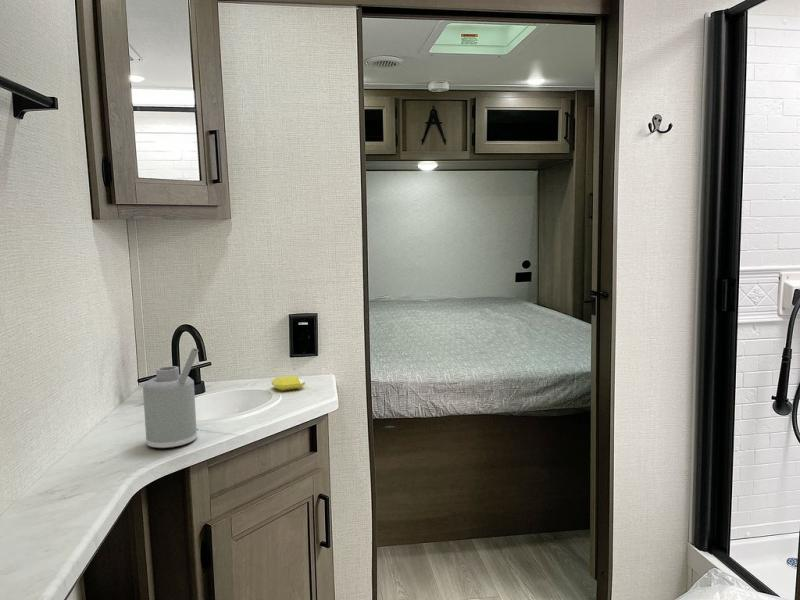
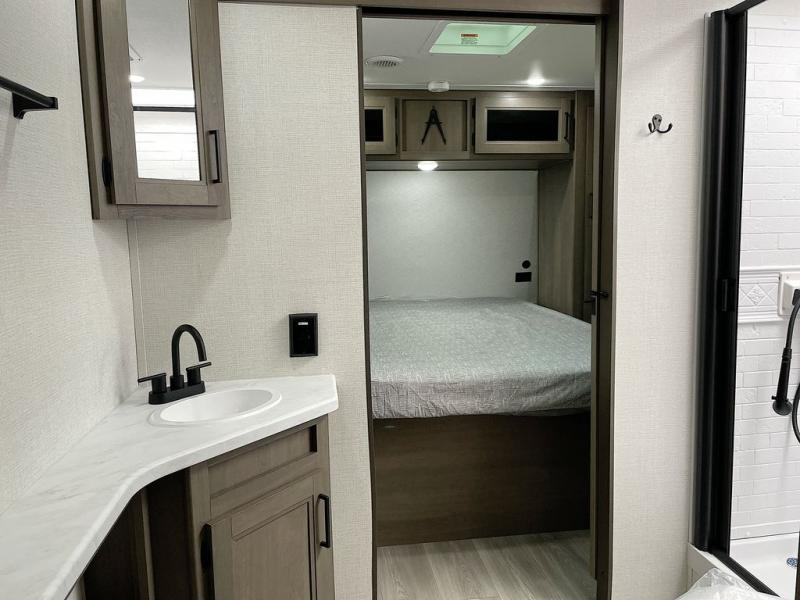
- soap dispenser [142,347,199,450]
- soap bar [271,374,306,392]
